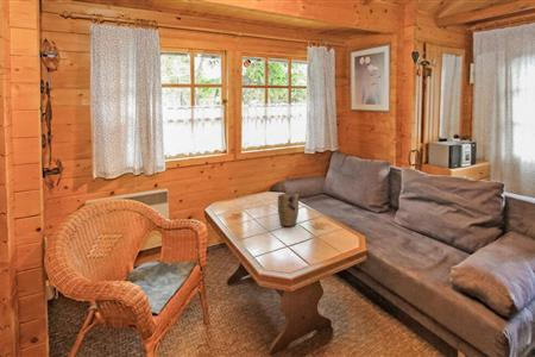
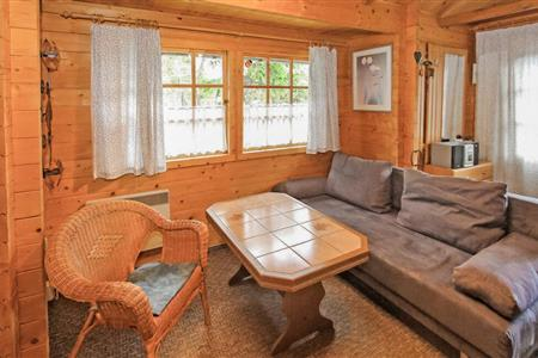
- plant pot [277,193,300,227]
